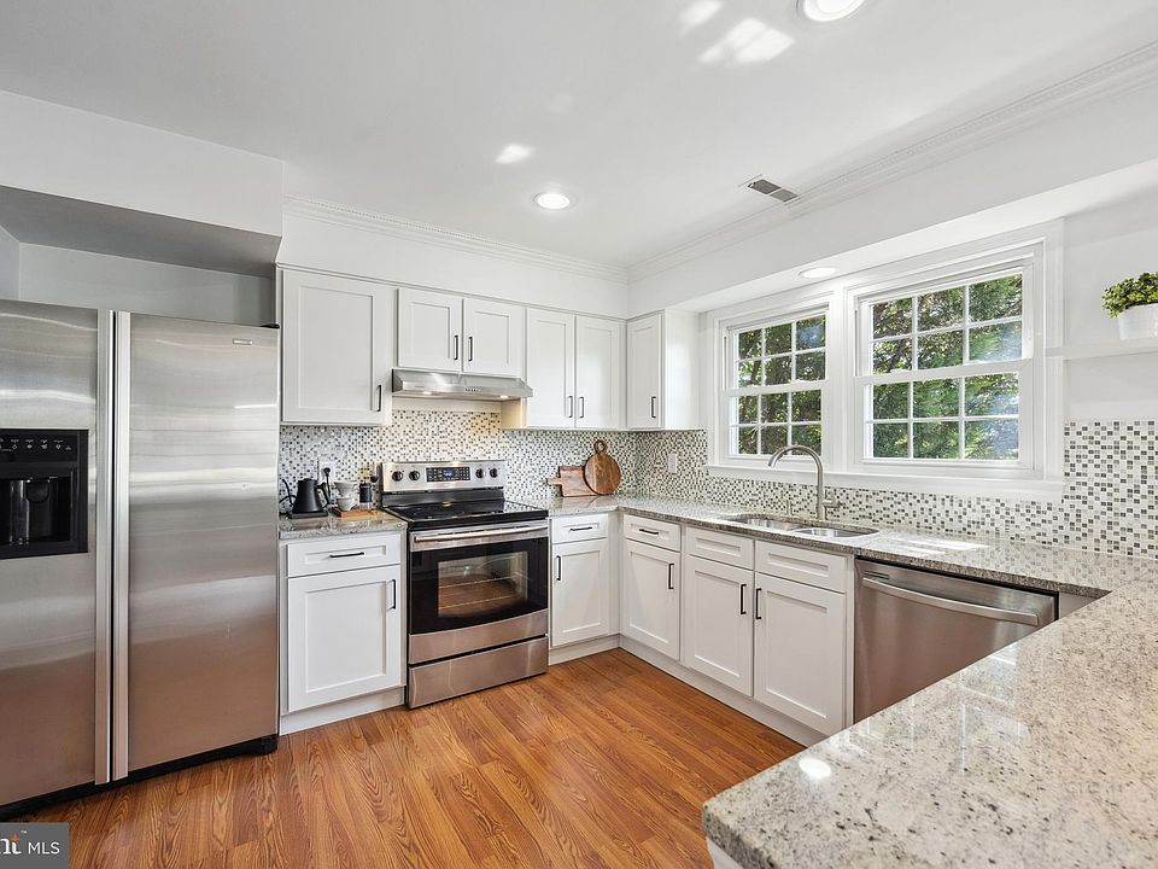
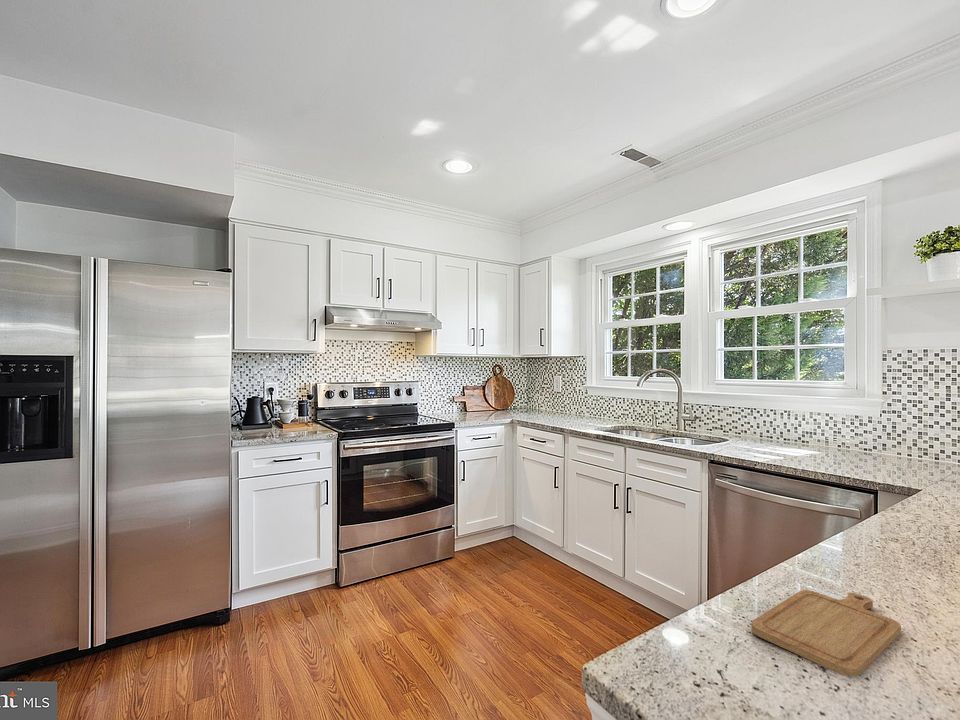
+ chopping board [750,589,902,677]
